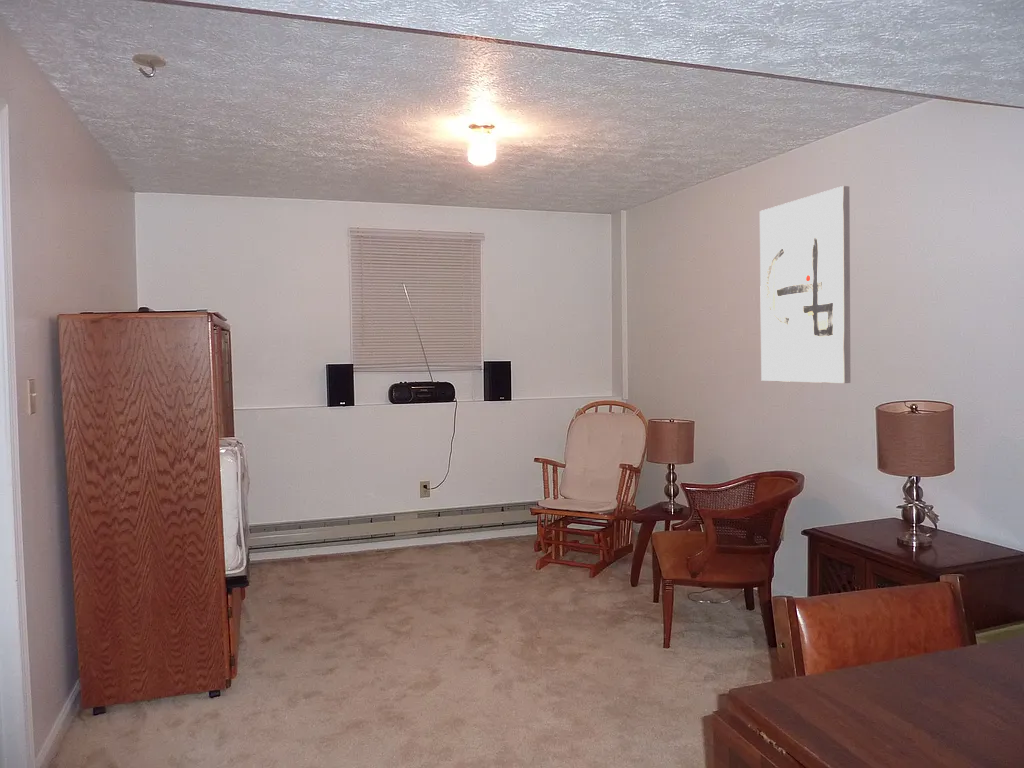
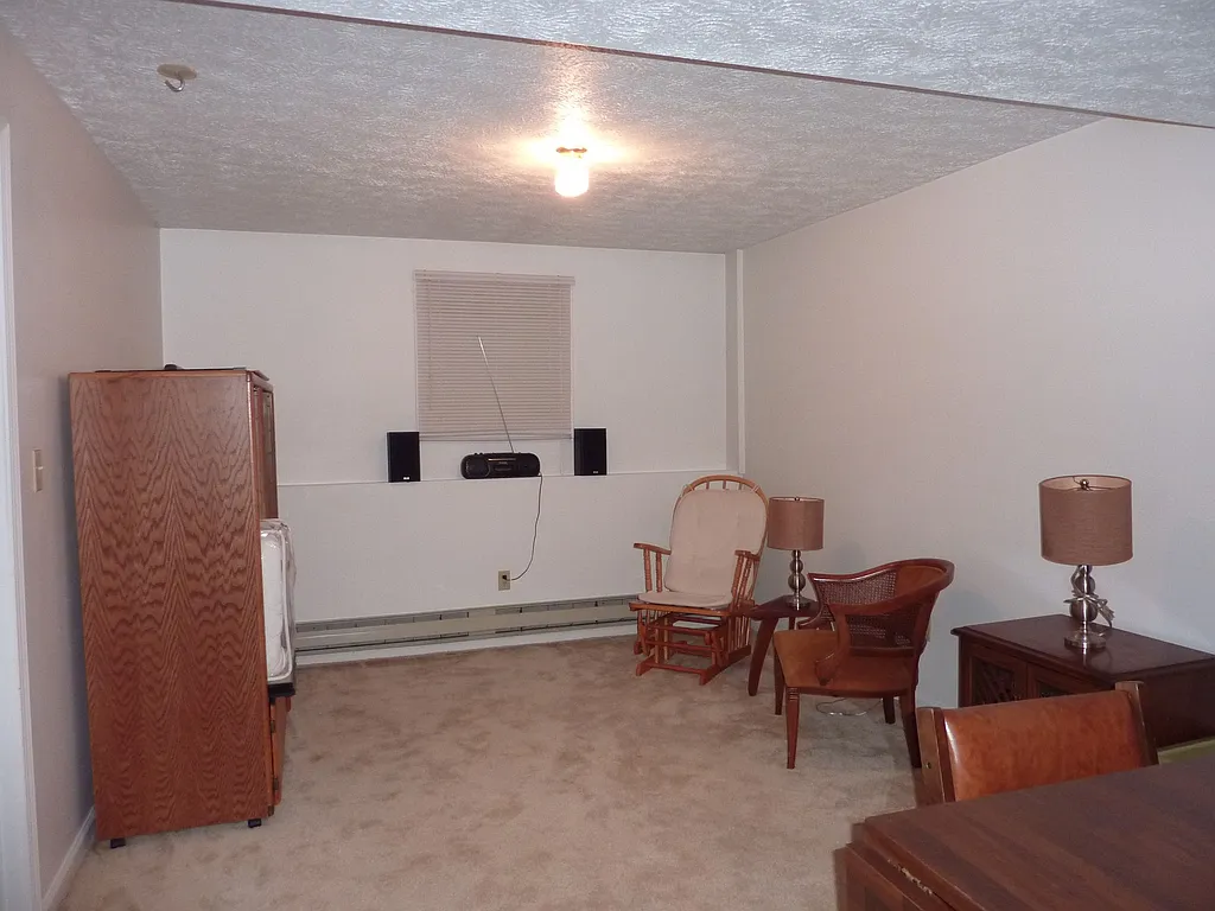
- wall art [759,185,851,384]
